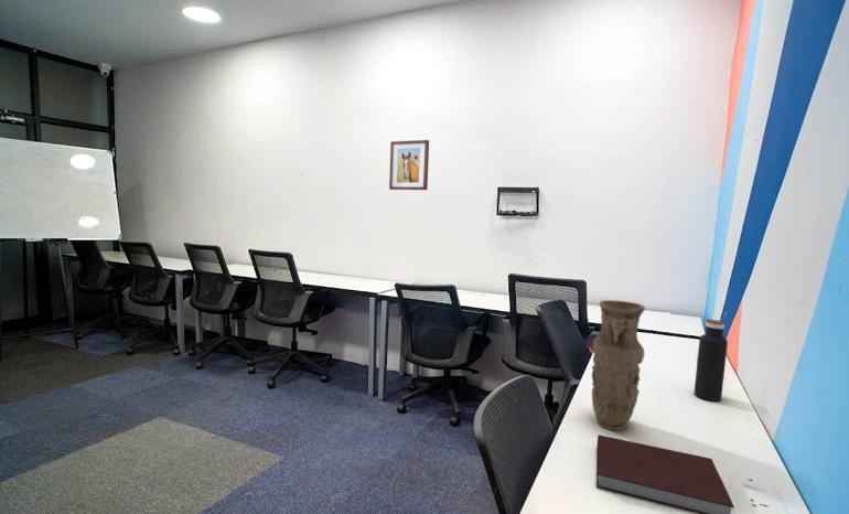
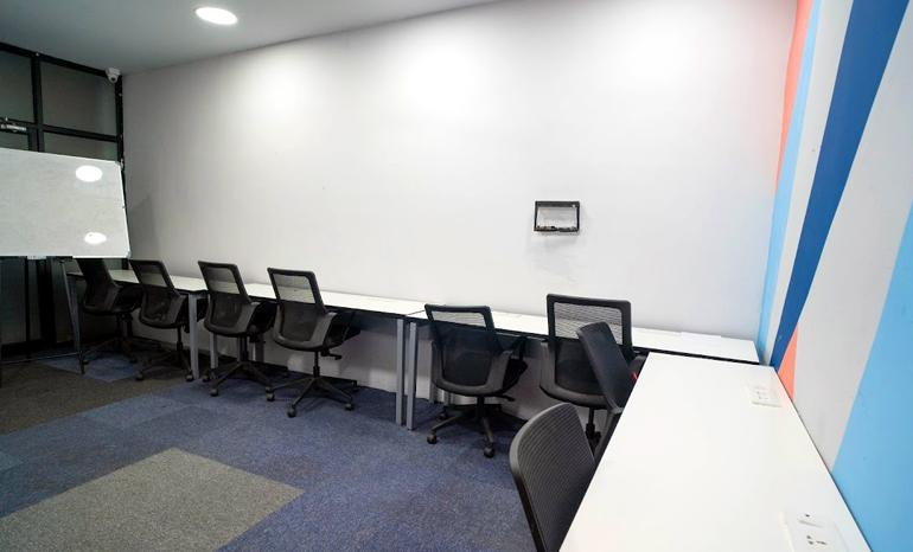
- notebook [595,433,735,514]
- water bottle [694,319,729,403]
- vase [591,299,646,431]
- wall art [388,139,430,191]
